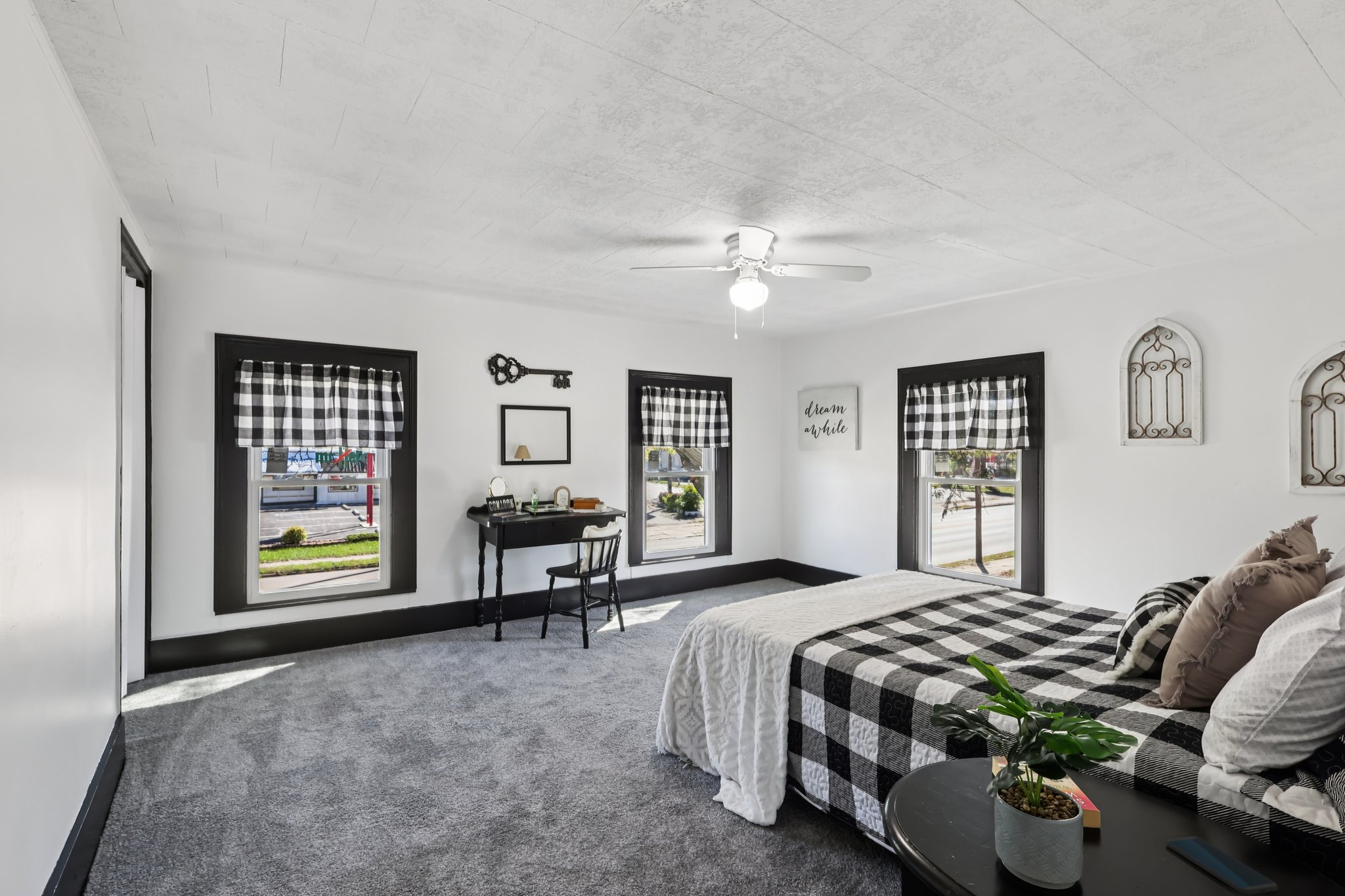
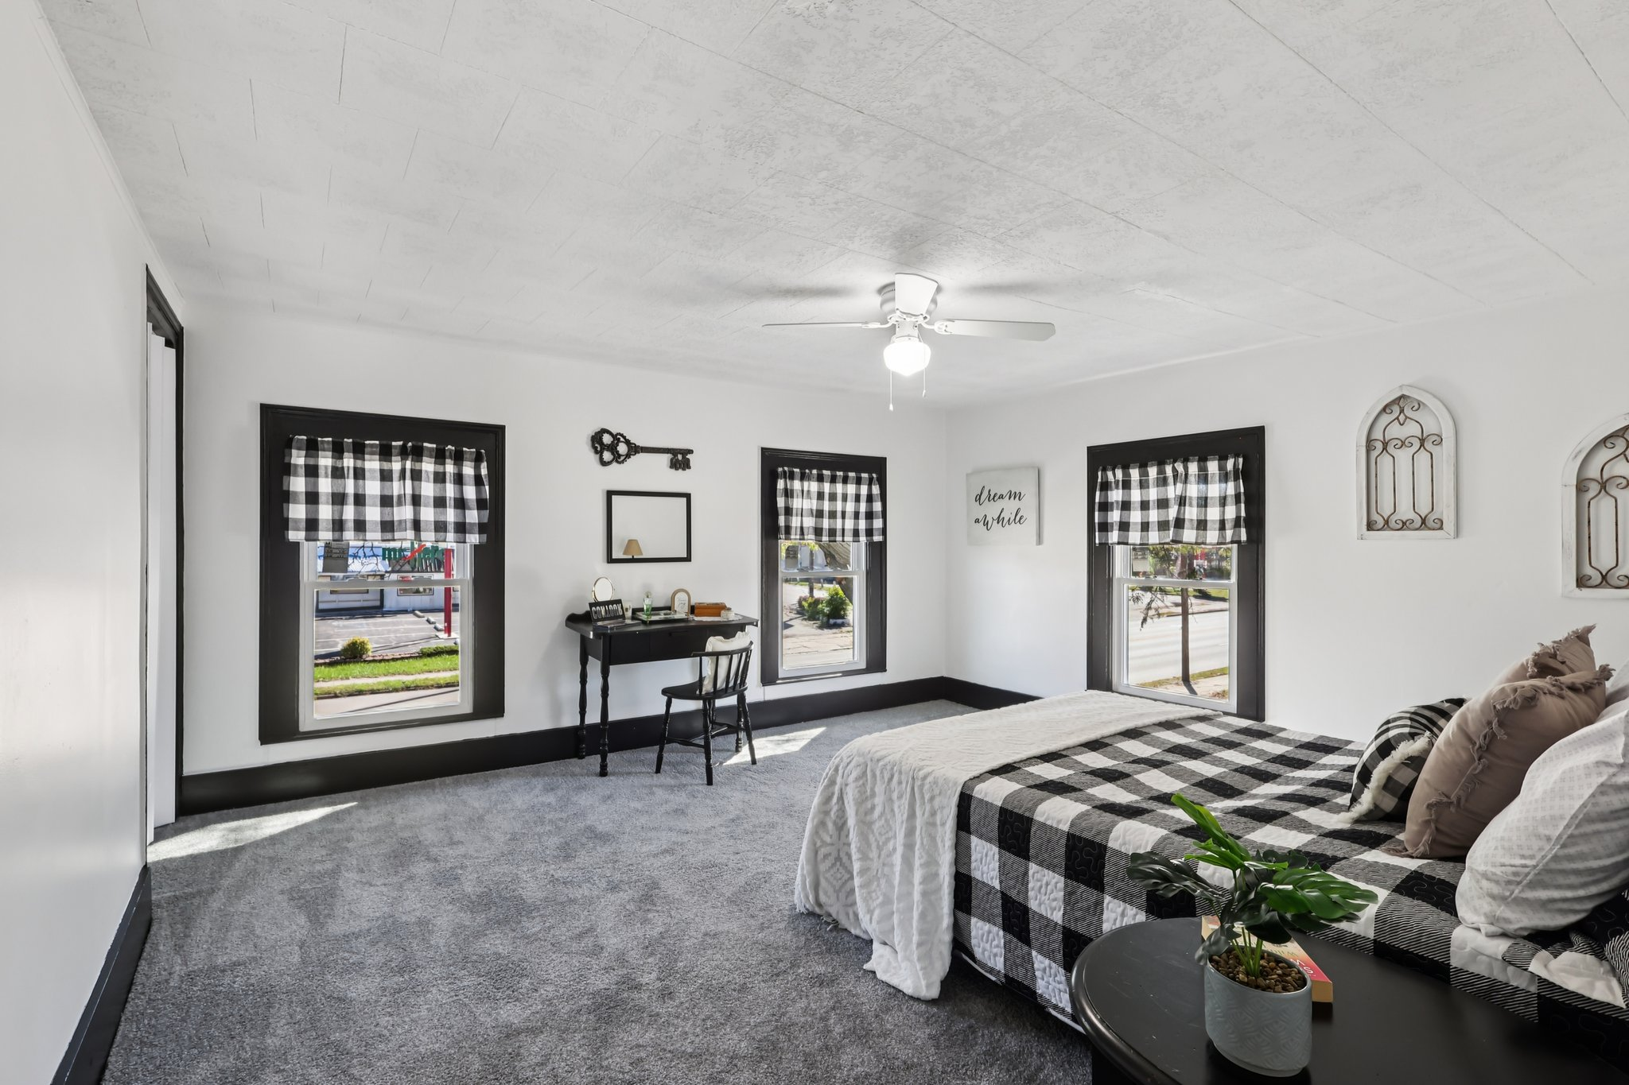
- smartphone [1166,836,1278,895]
